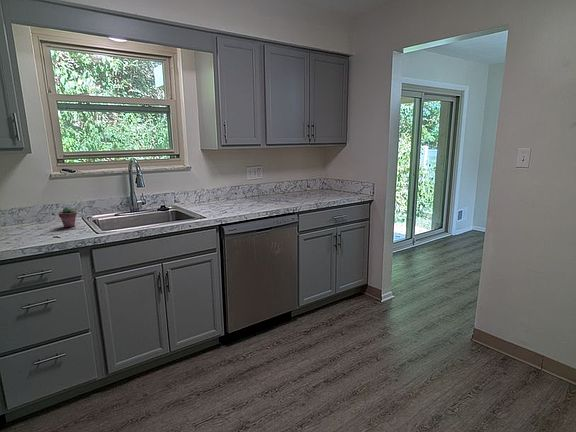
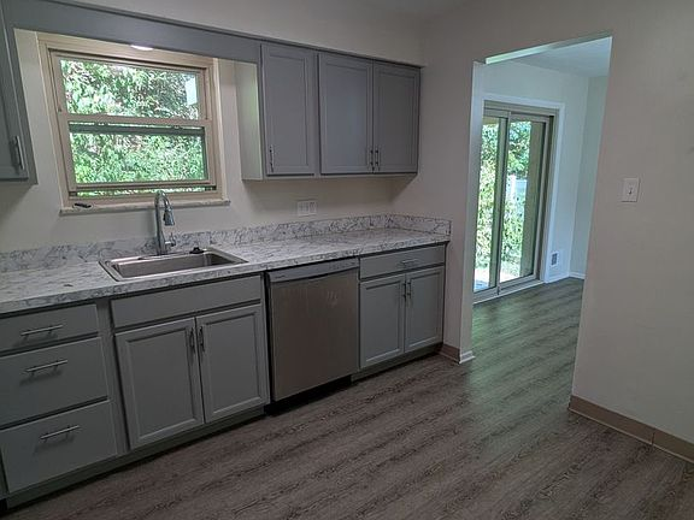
- potted succulent [58,205,78,228]
